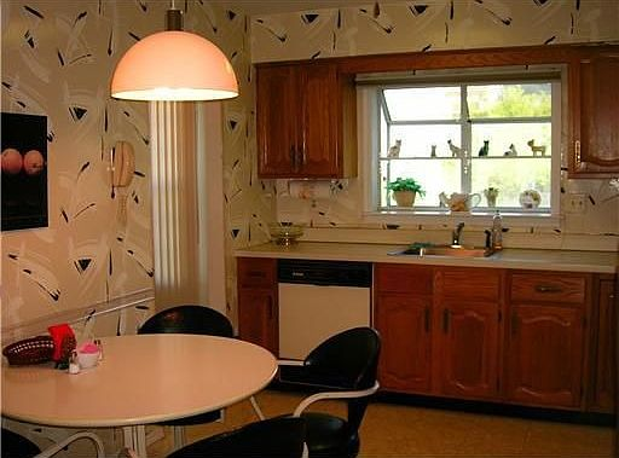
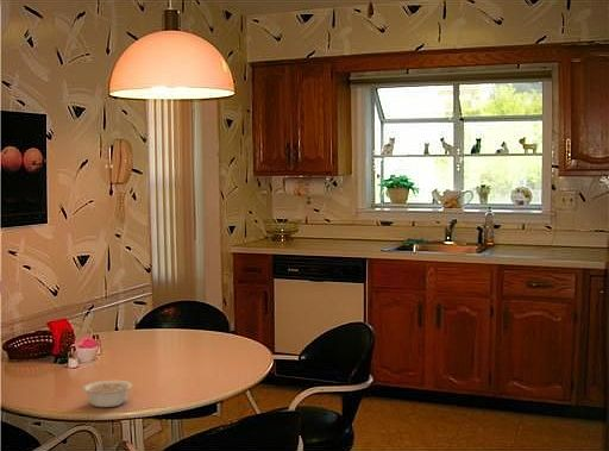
+ legume [82,380,133,408]
